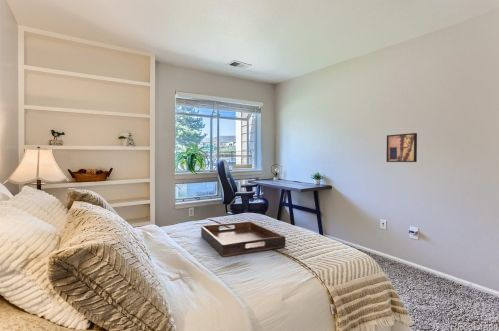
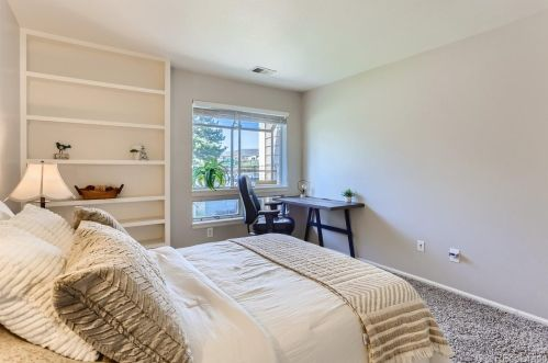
- wall art [385,132,418,163]
- serving tray [200,220,286,258]
